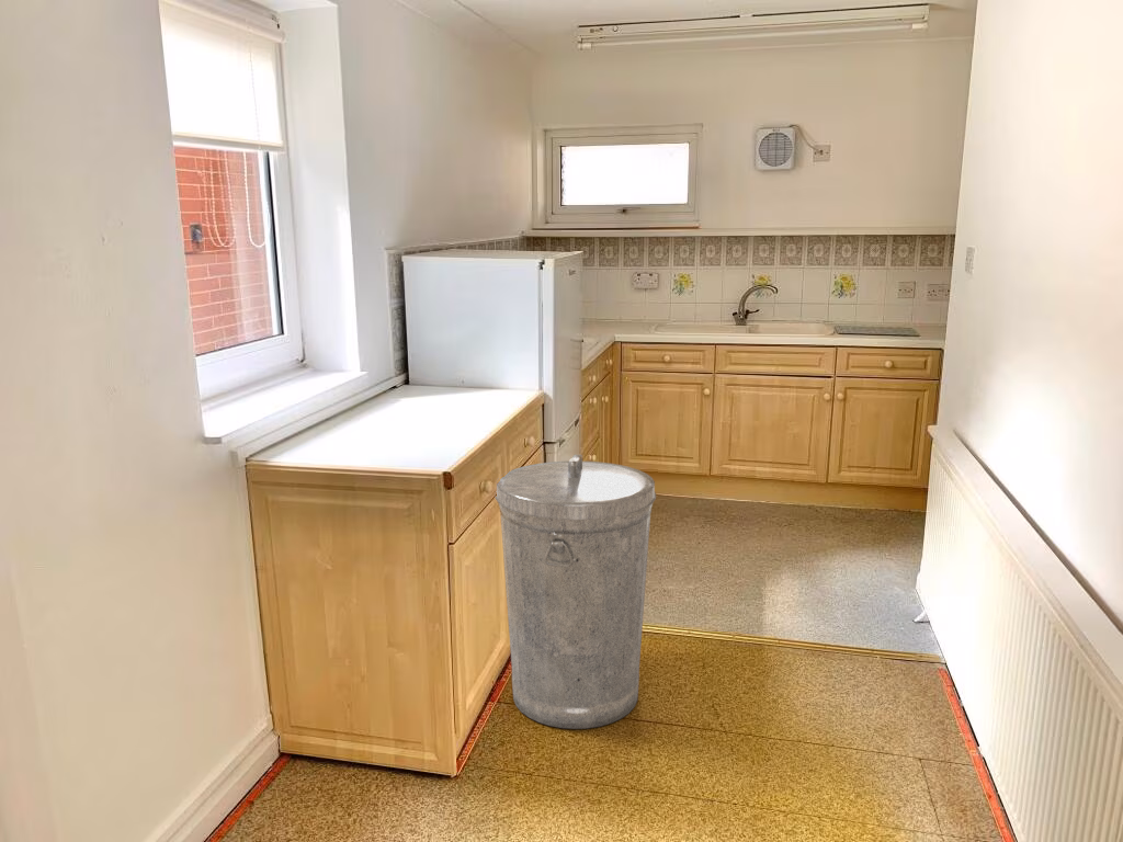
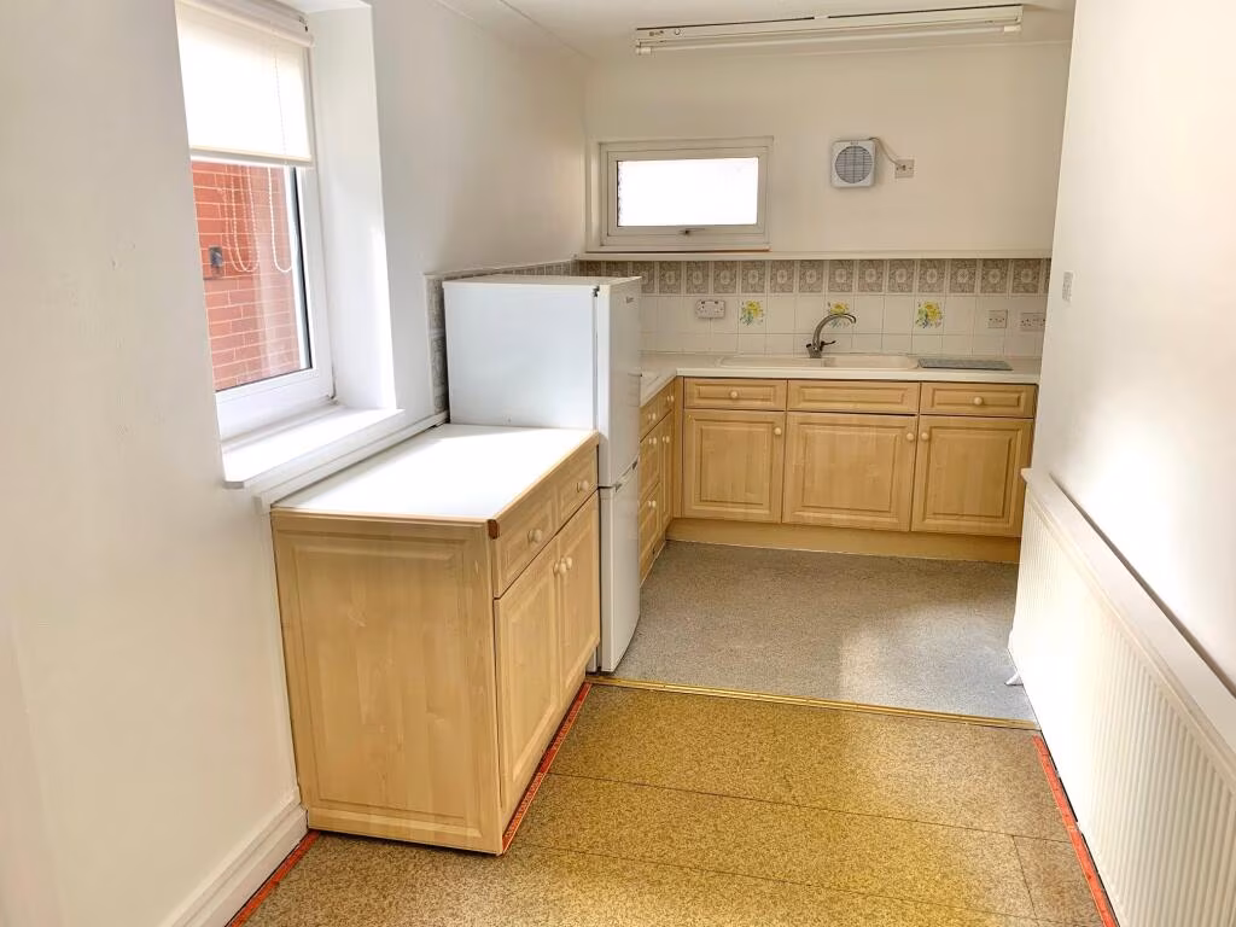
- trash can [495,454,657,730]
